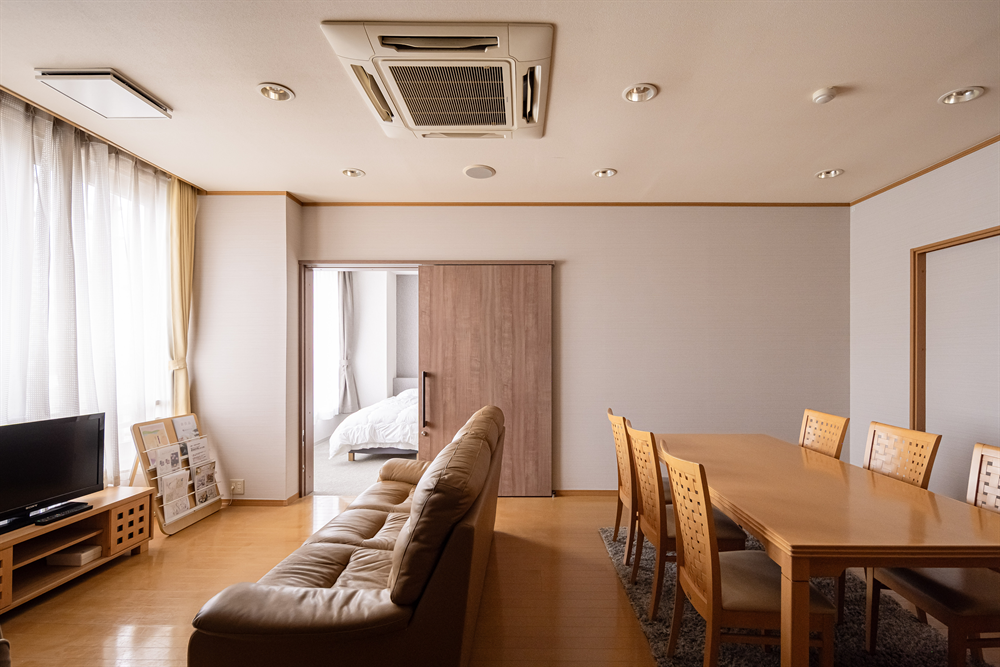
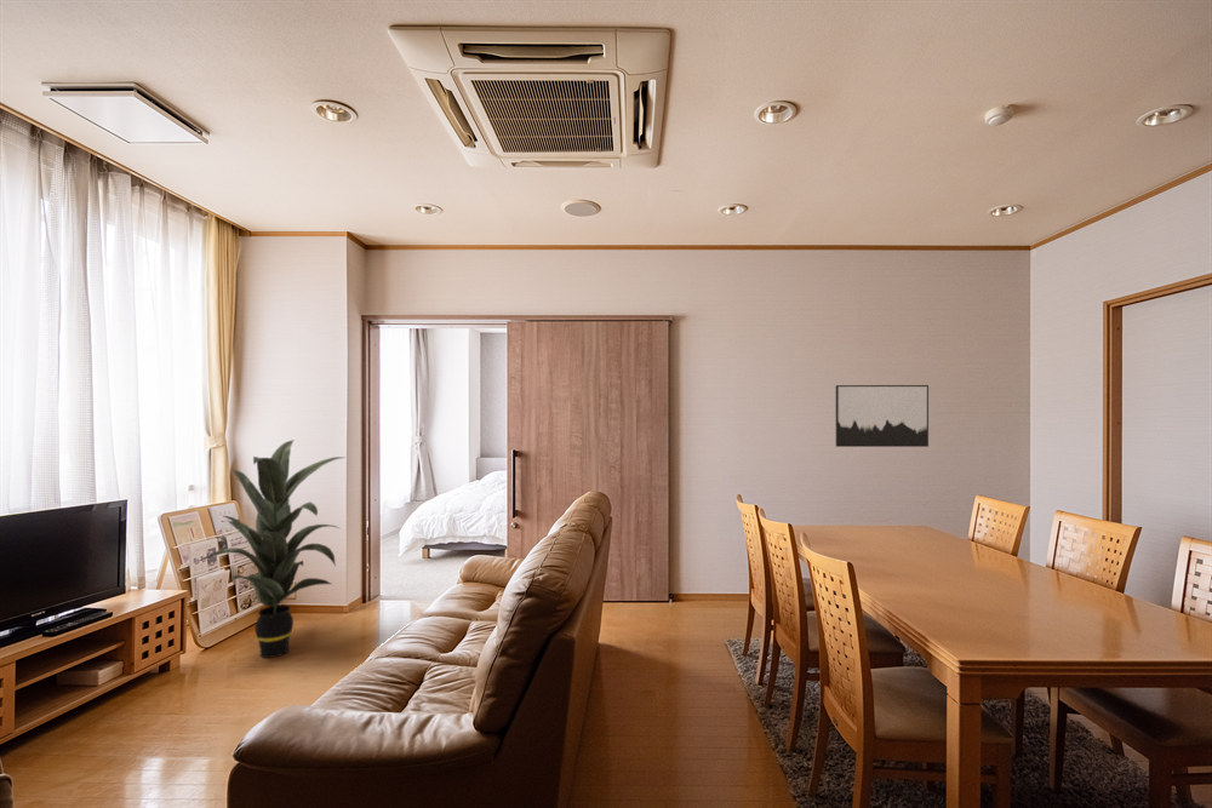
+ wall art [834,384,930,448]
+ indoor plant [199,439,344,659]
